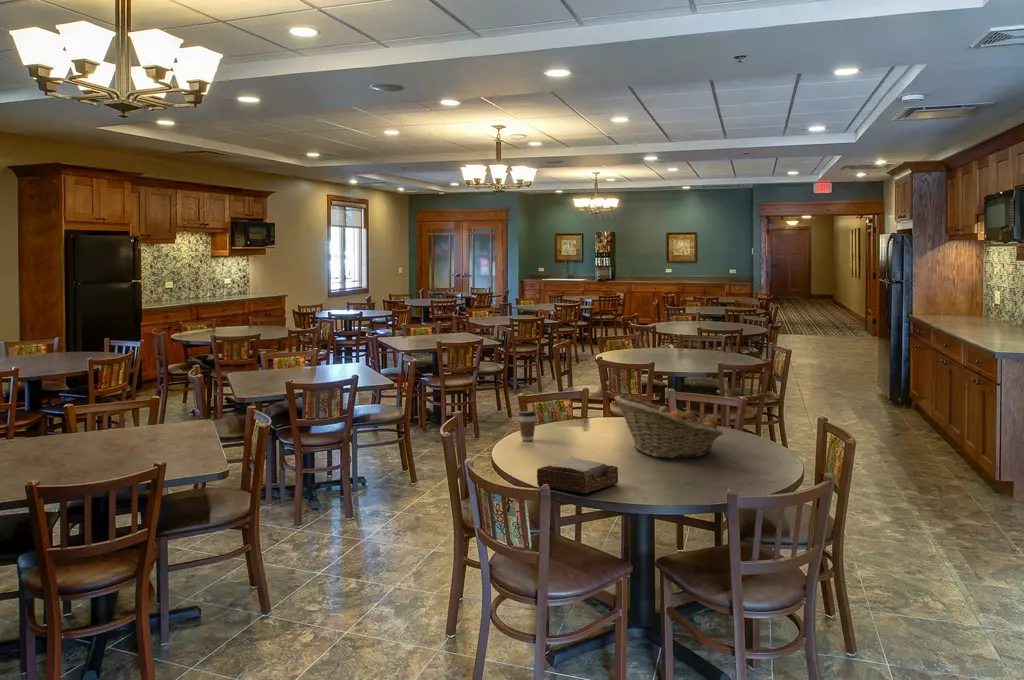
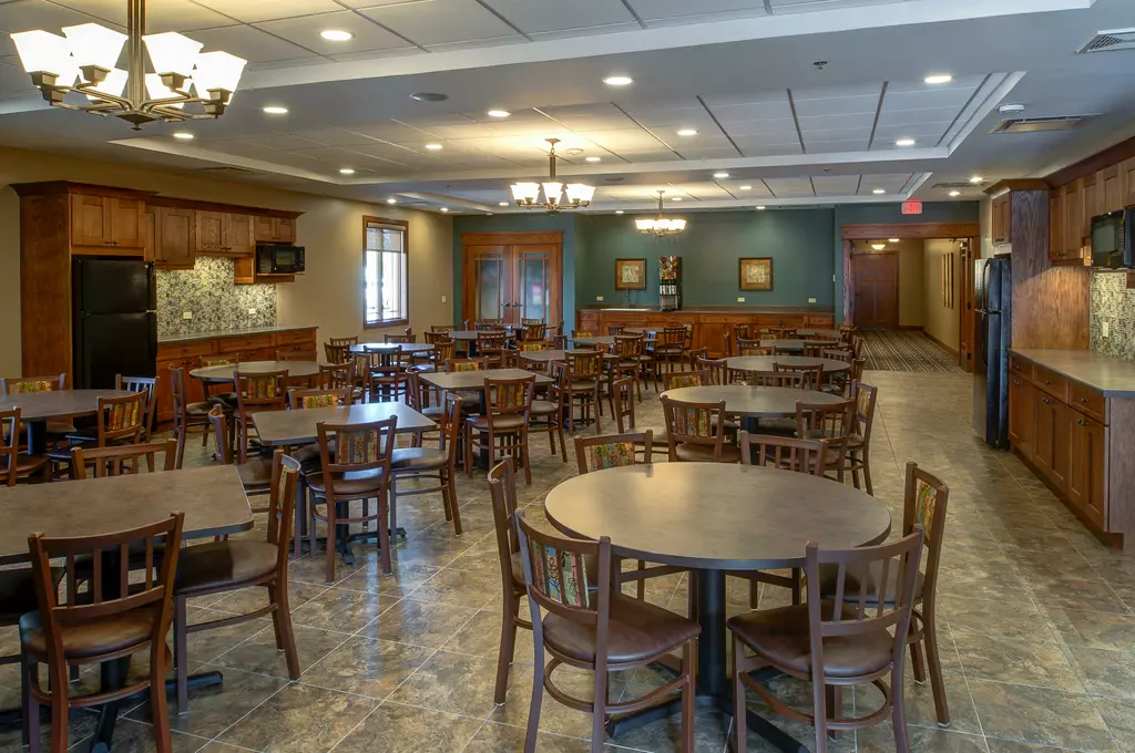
- coffee cup [517,410,537,442]
- fruit basket [613,394,724,459]
- napkin holder [536,456,619,495]
